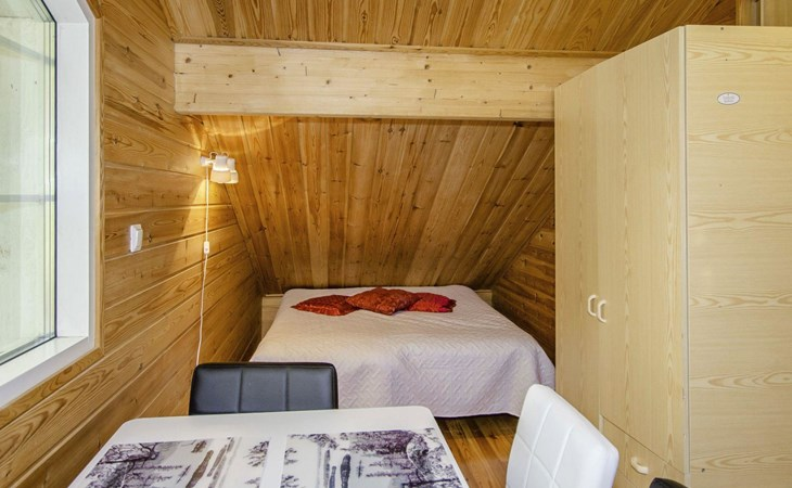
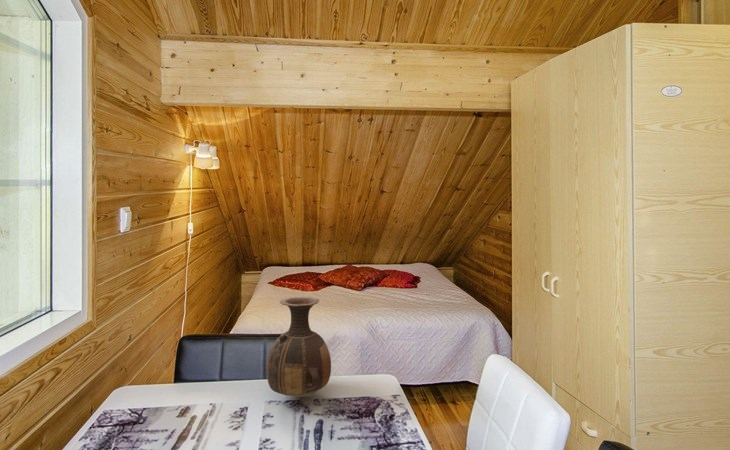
+ vase [266,296,332,399]
